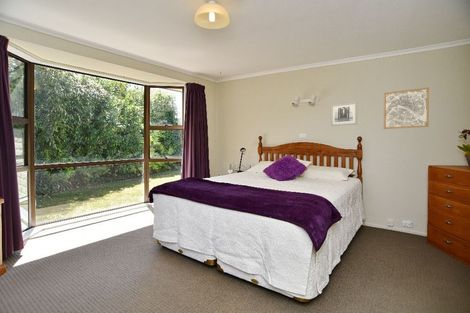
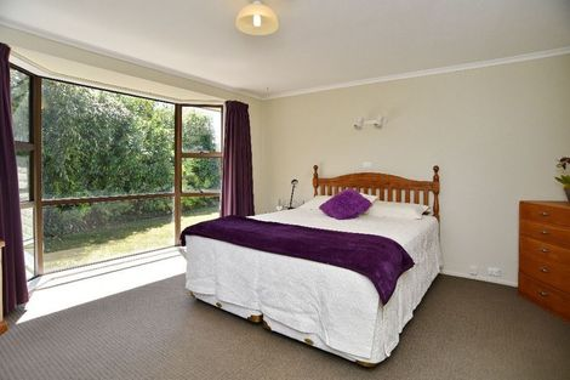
- wall art [330,101,358,127]
- wall art [383,86,430,130]
